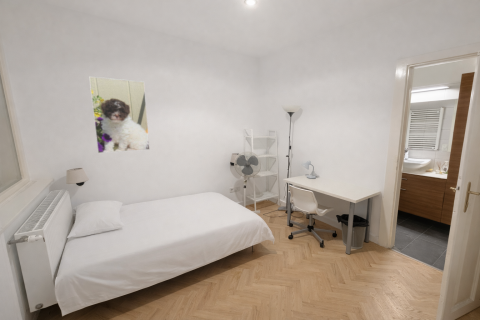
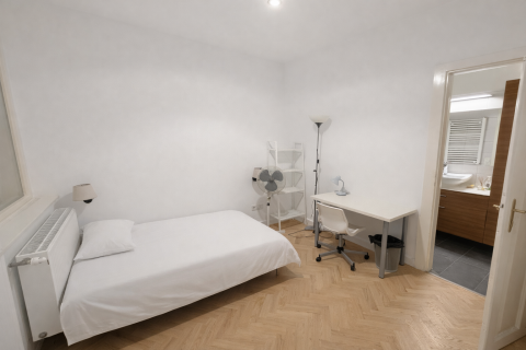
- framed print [88,76,151,154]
